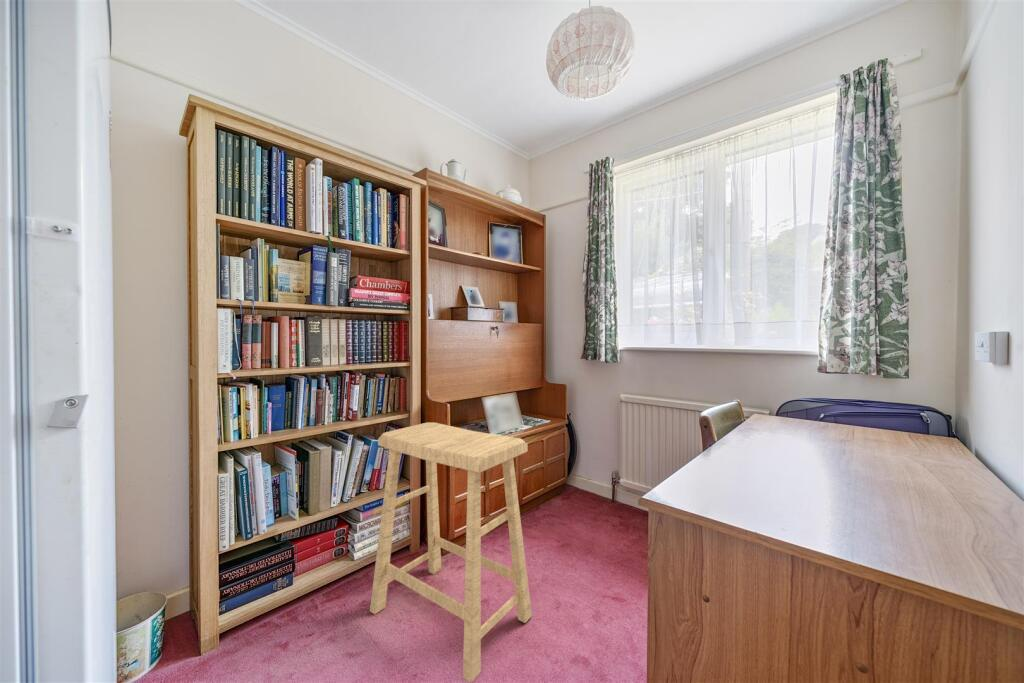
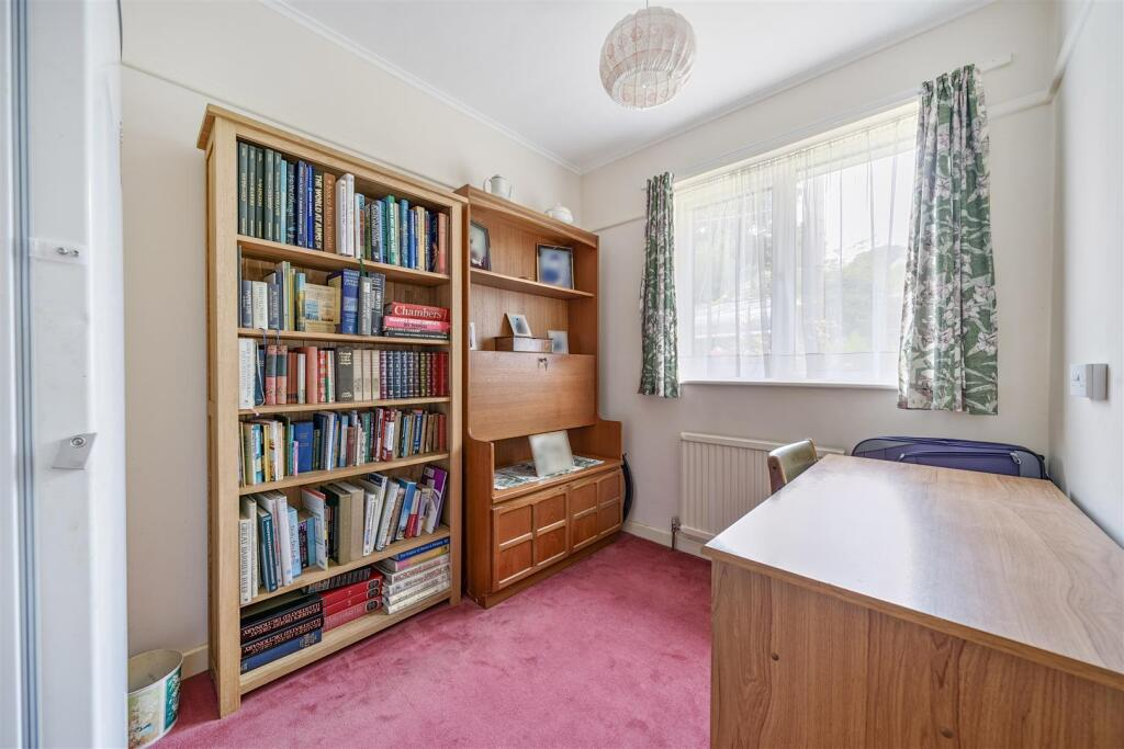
- stool [369,422,533,683]
